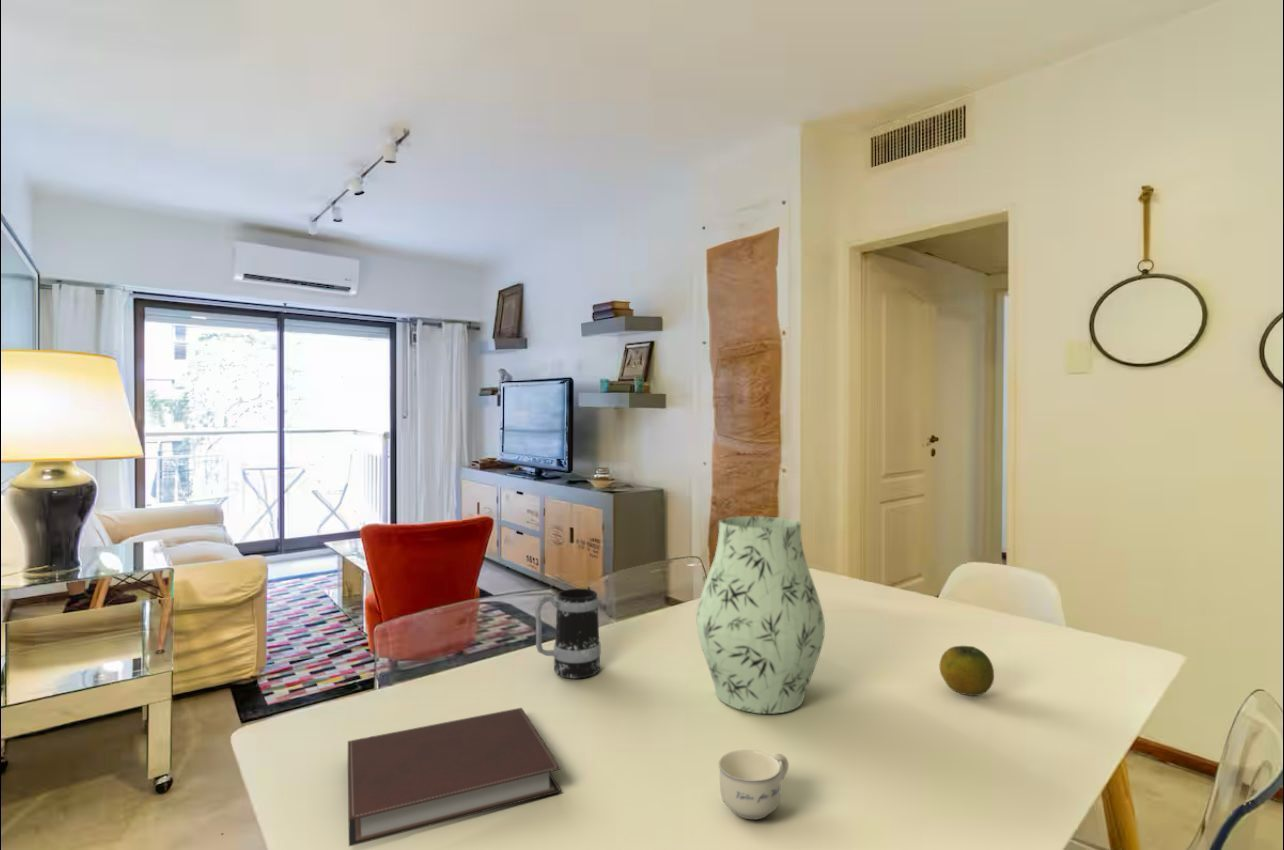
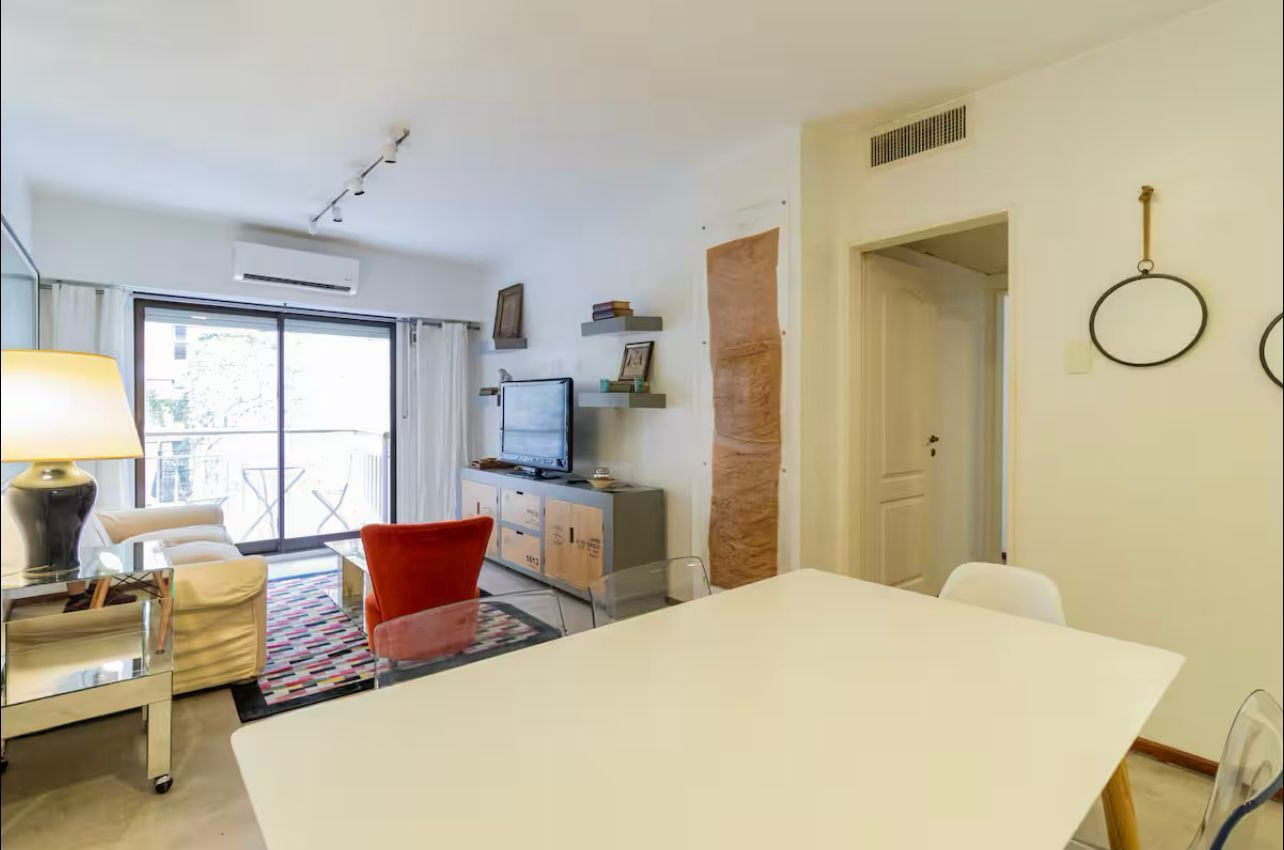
- mug [534,588,602,680]
- fruit [939,645,995,697]
- vase [696,515,826,715]
- notebook [347,707,562,847]
- cup [718,749,790,820]
